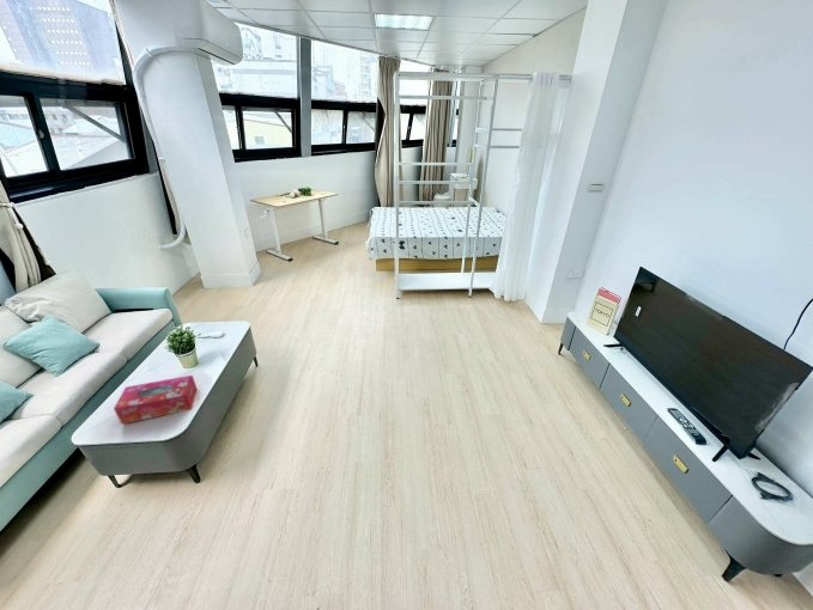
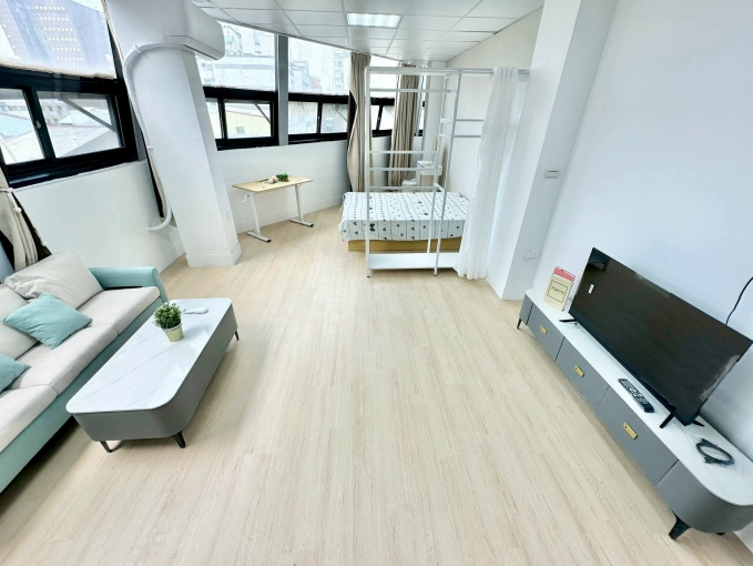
- tissue box [113,374,198,425]
